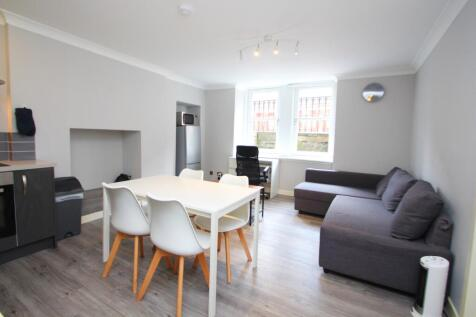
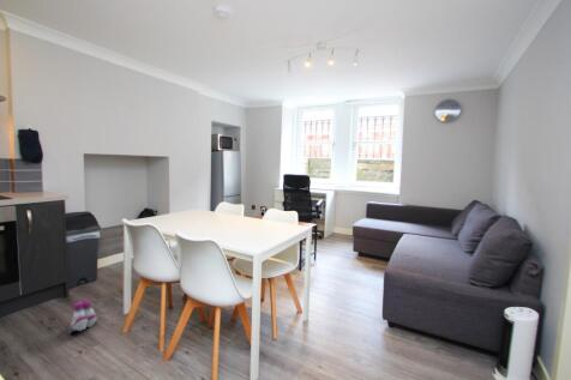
+ boots [67,298,98,334]
